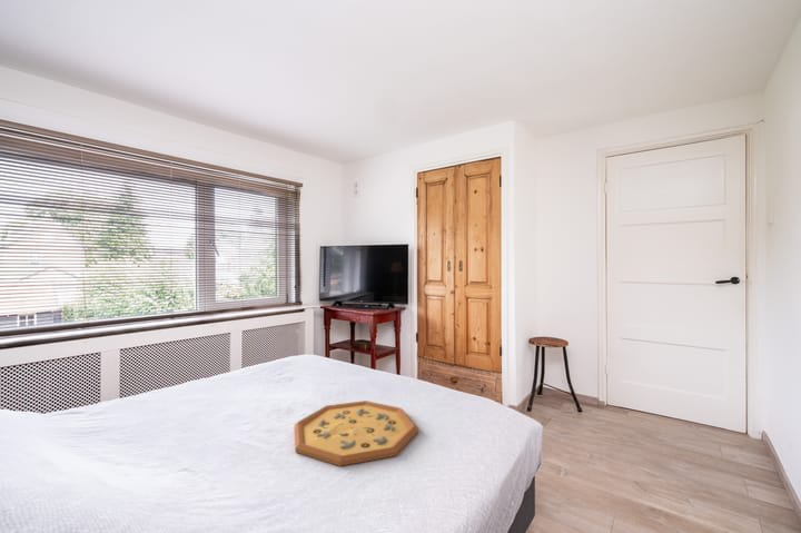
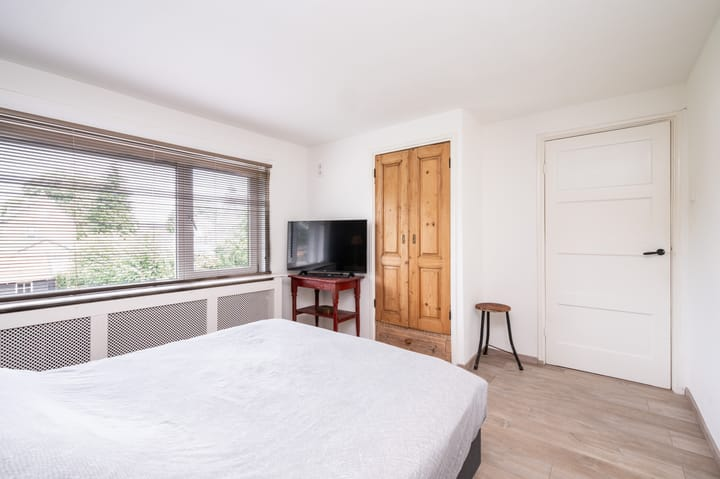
- decorative tray [294,399,419,467]
